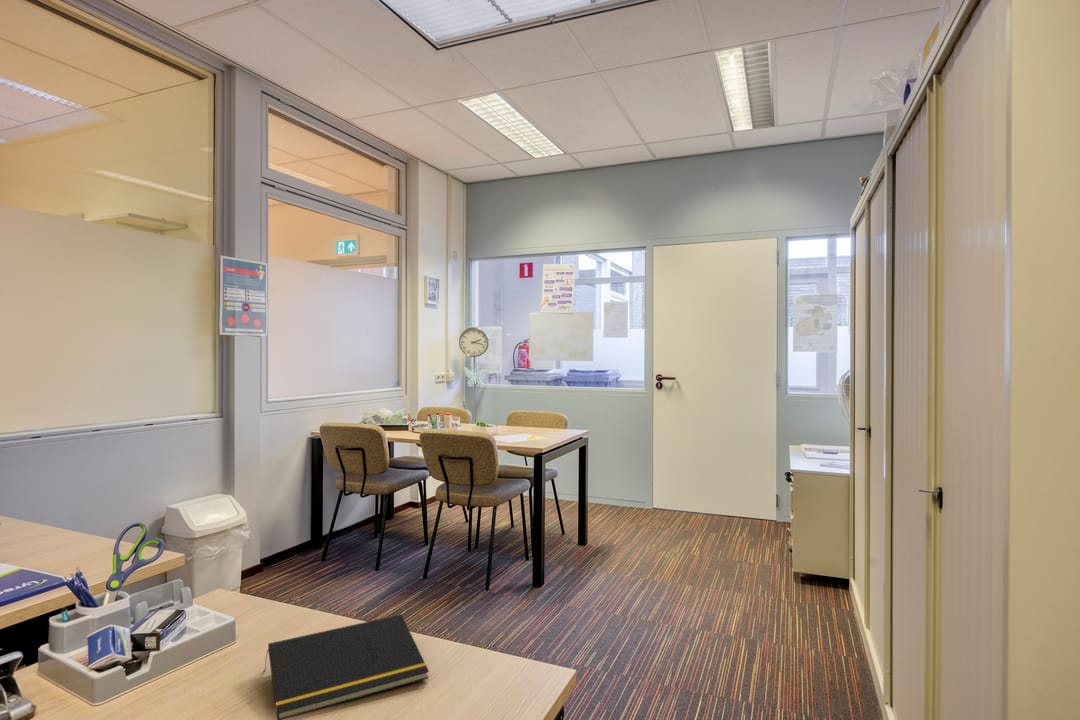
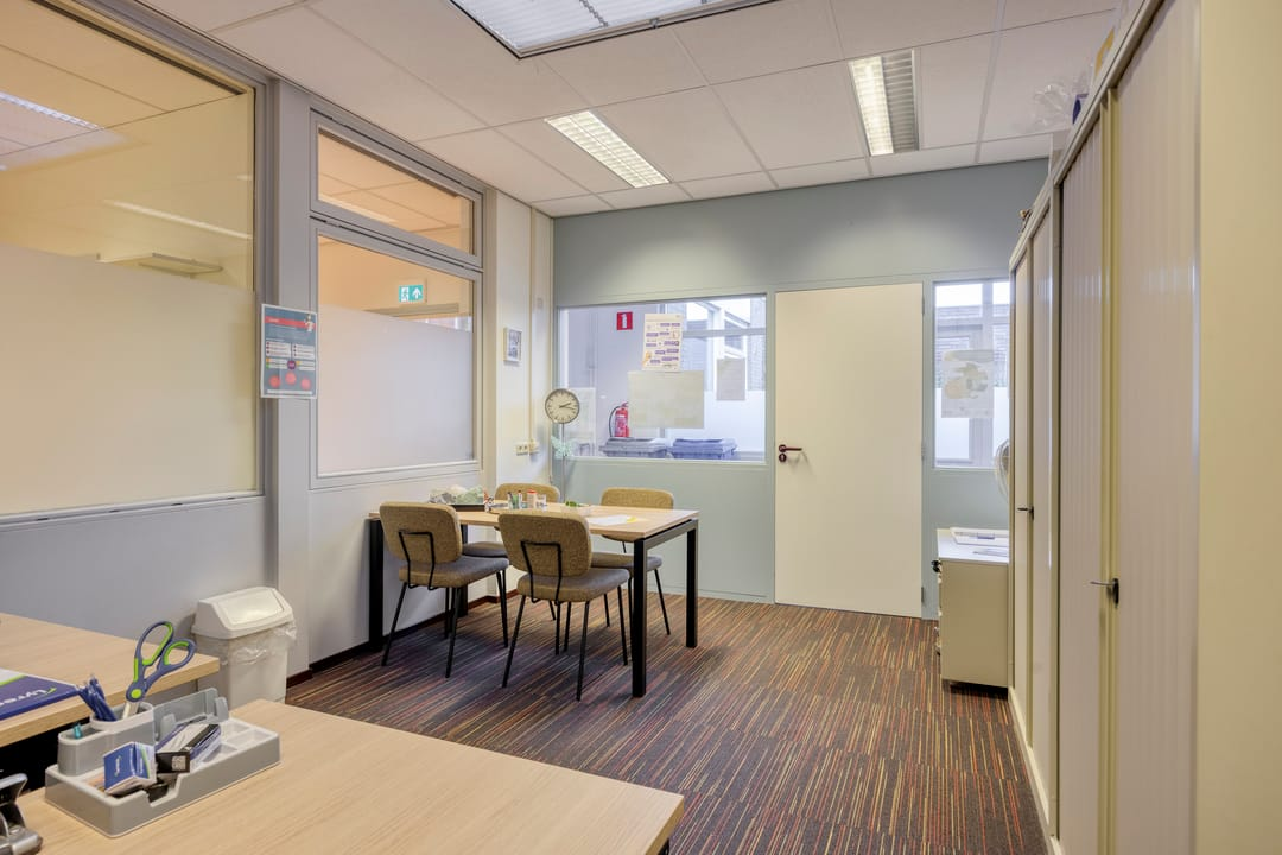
- notepad [263,613,430,720]
